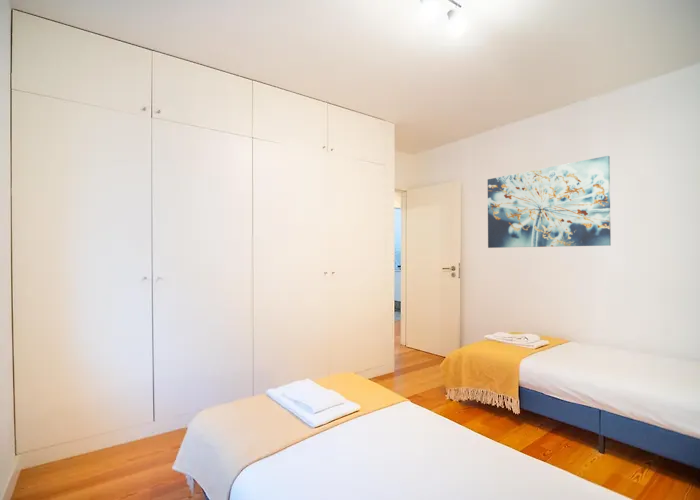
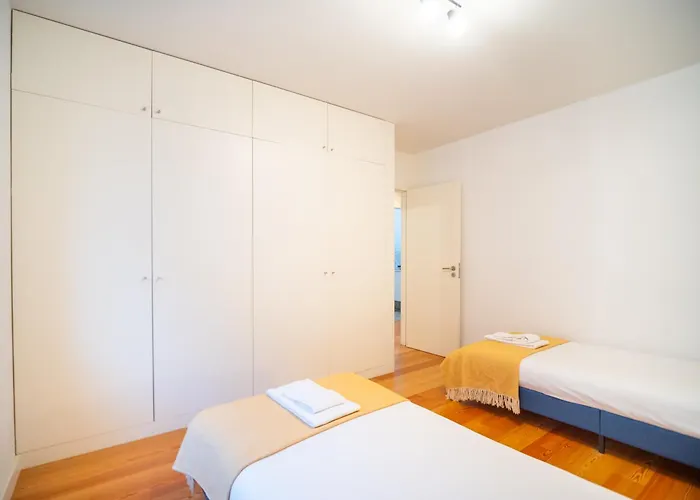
- wall art [487,155,612,249]
